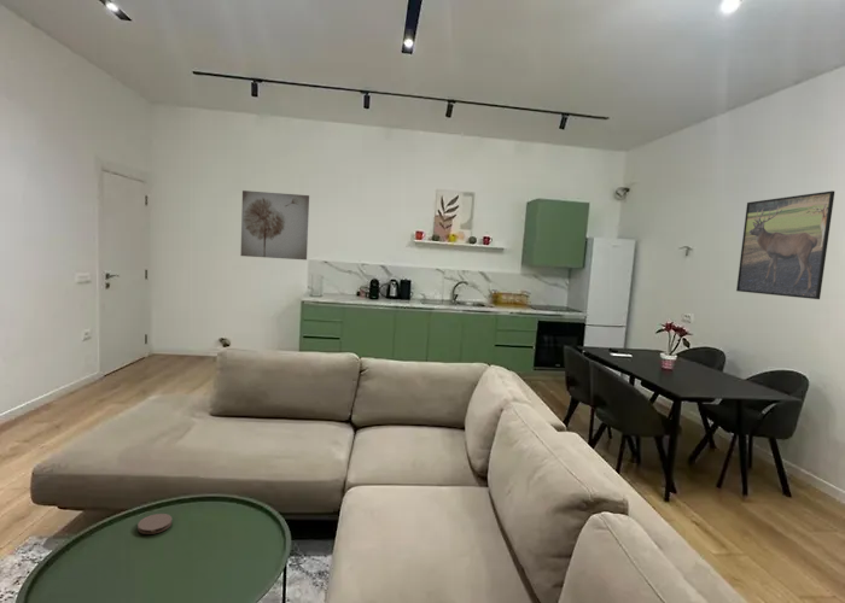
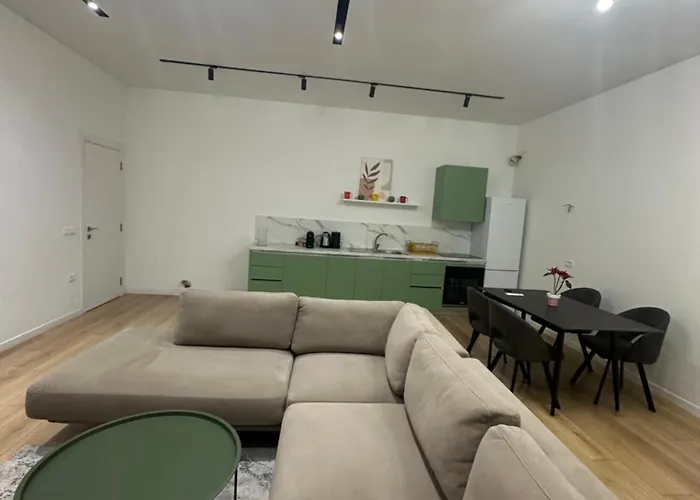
- wall art [239,189,310,260]
- coaster [136,513,173,535]
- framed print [735,189,835,300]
